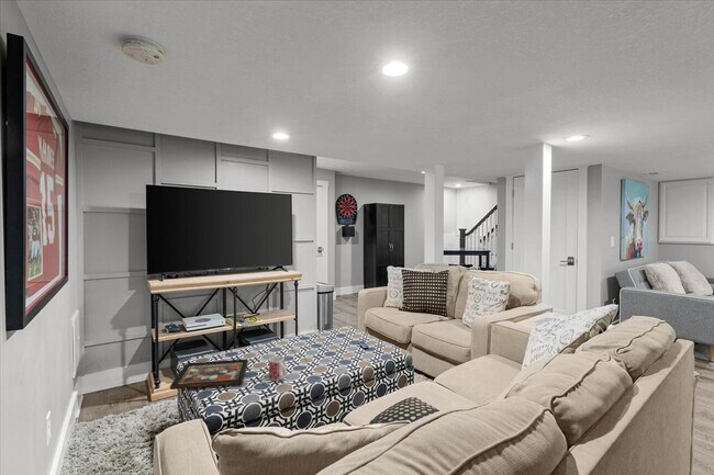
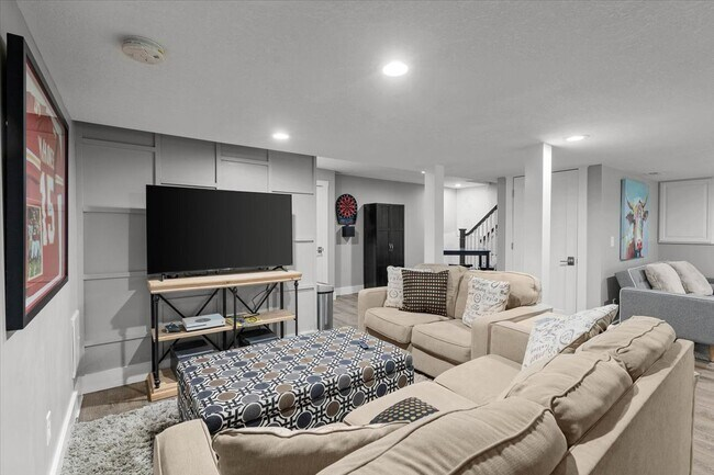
- decorative tray [169,358,249,391]
- mug [268,355,288,382]
